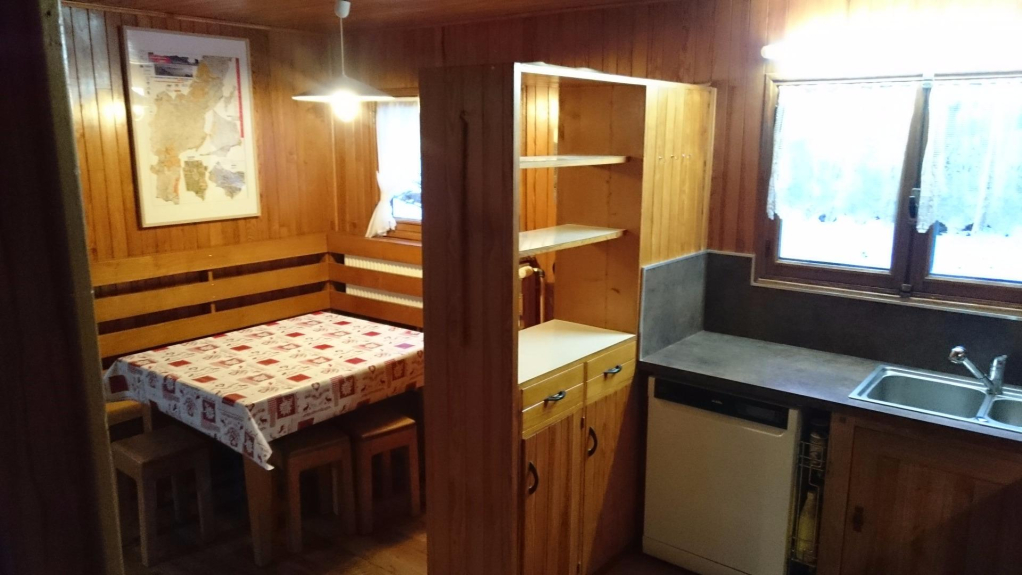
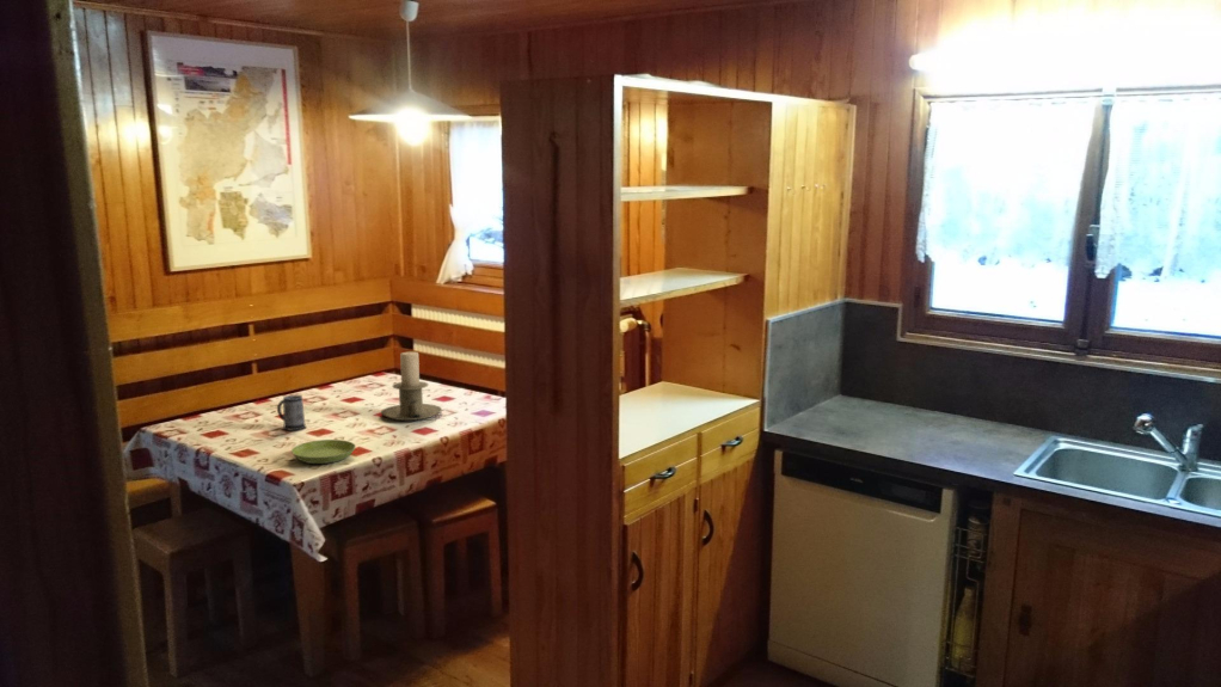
+ candle holder [380,351,443,422]
+ mug [276,394,307,431]
+ saucer [290,438,357,465]
